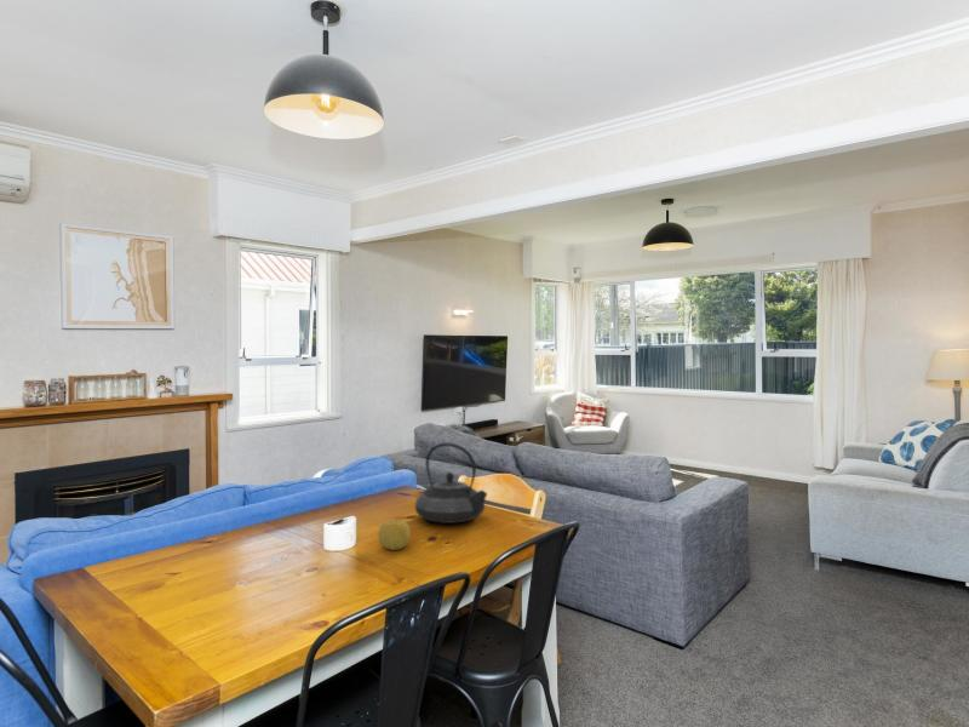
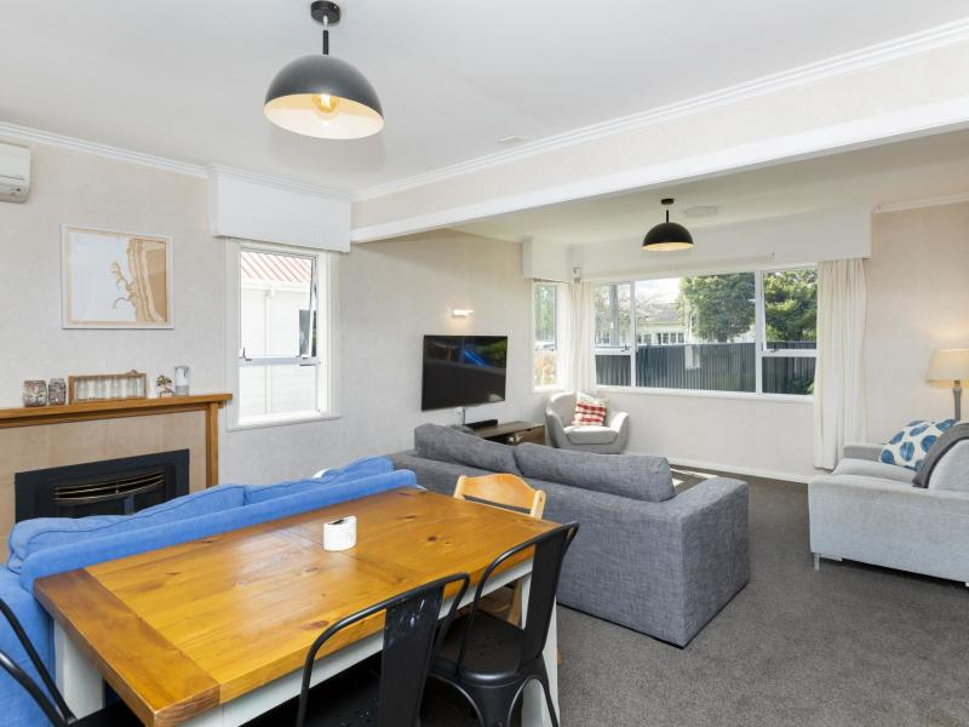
- teapot [414,442,488,525]
- fruit [377,519,411,551]
